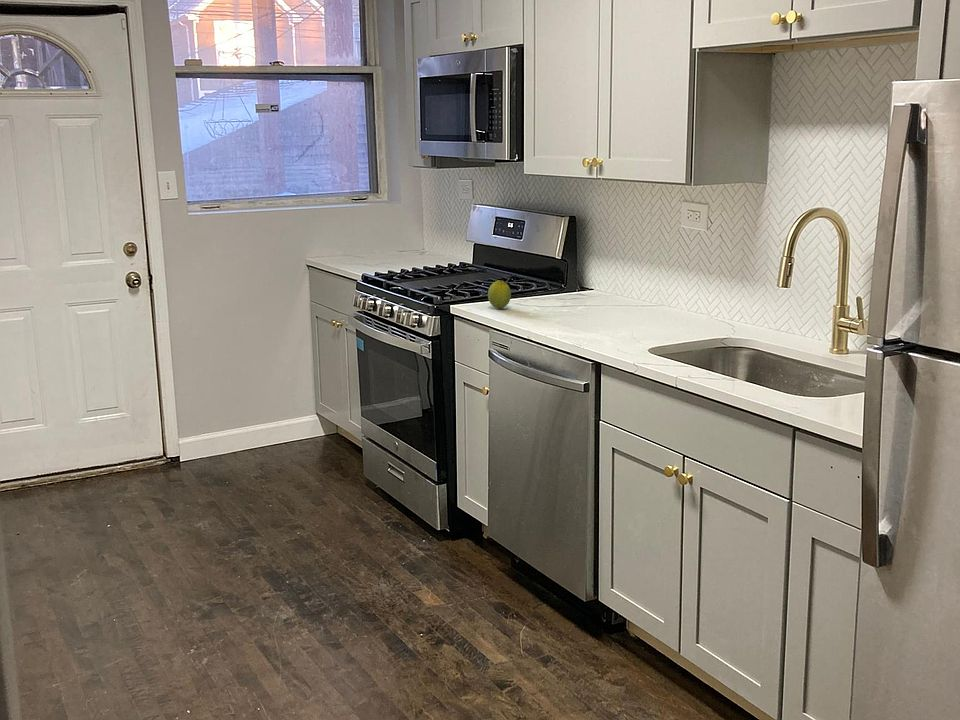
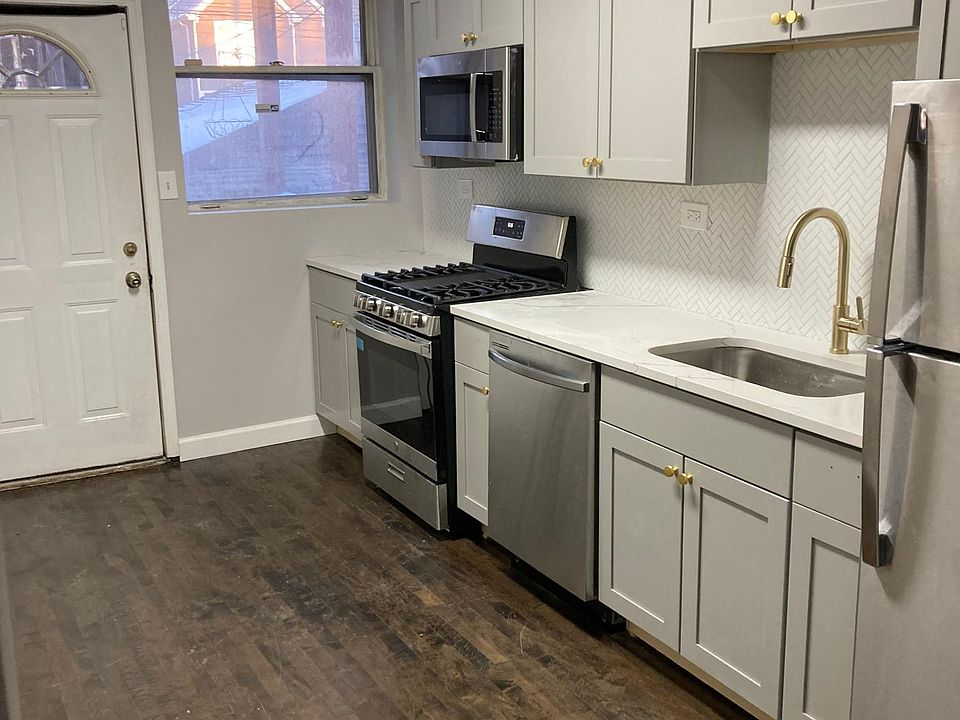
- fruit [487,279,512,309]
